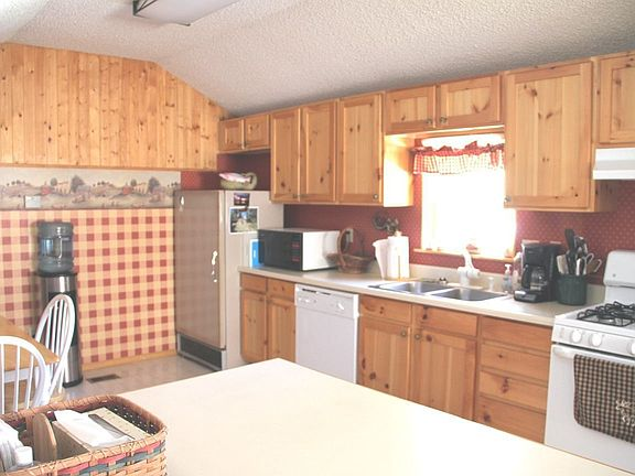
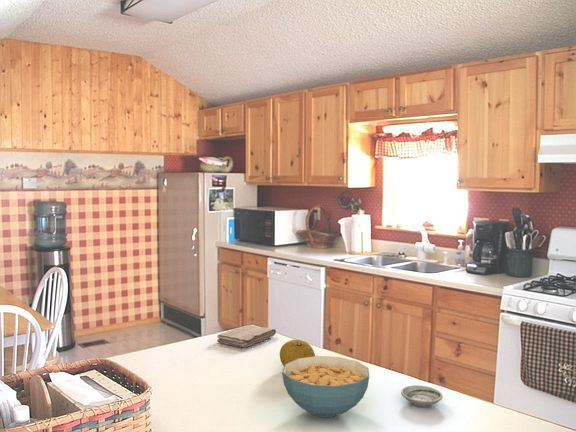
+ fruit [279,339,316,367]
+ washcloth [216,324,277,348]
+ cereal bowl [281,355,370,418]
+ saucer [400,384,444,408]
